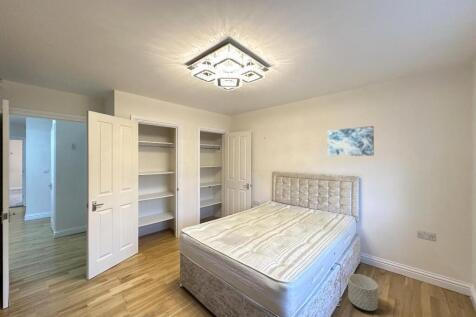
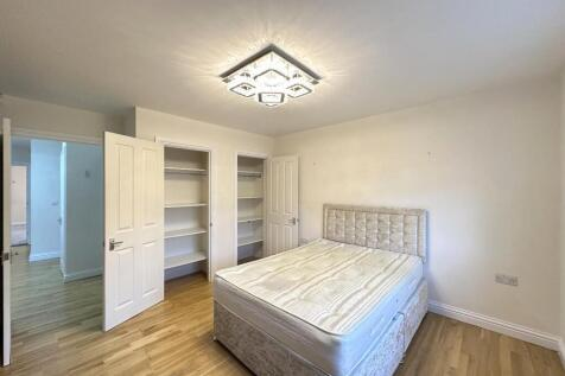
- planter [347,273,379,312]
- wall art [326,125,375,157]
